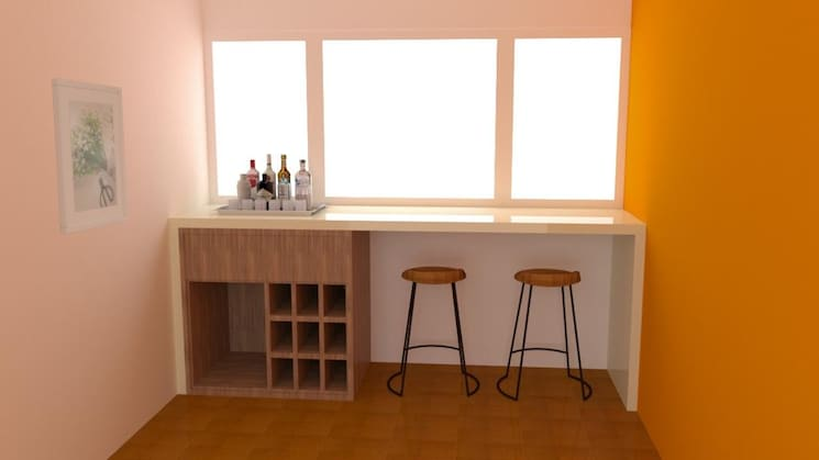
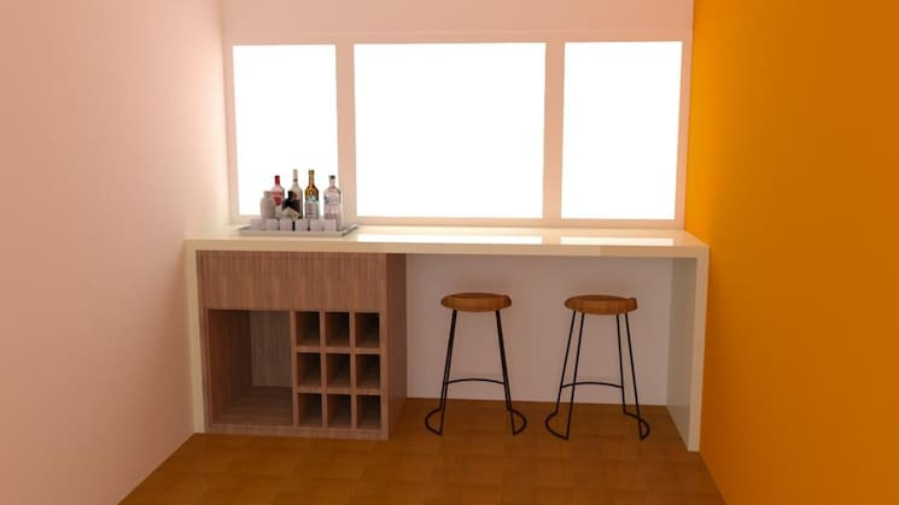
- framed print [51,77,129,235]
